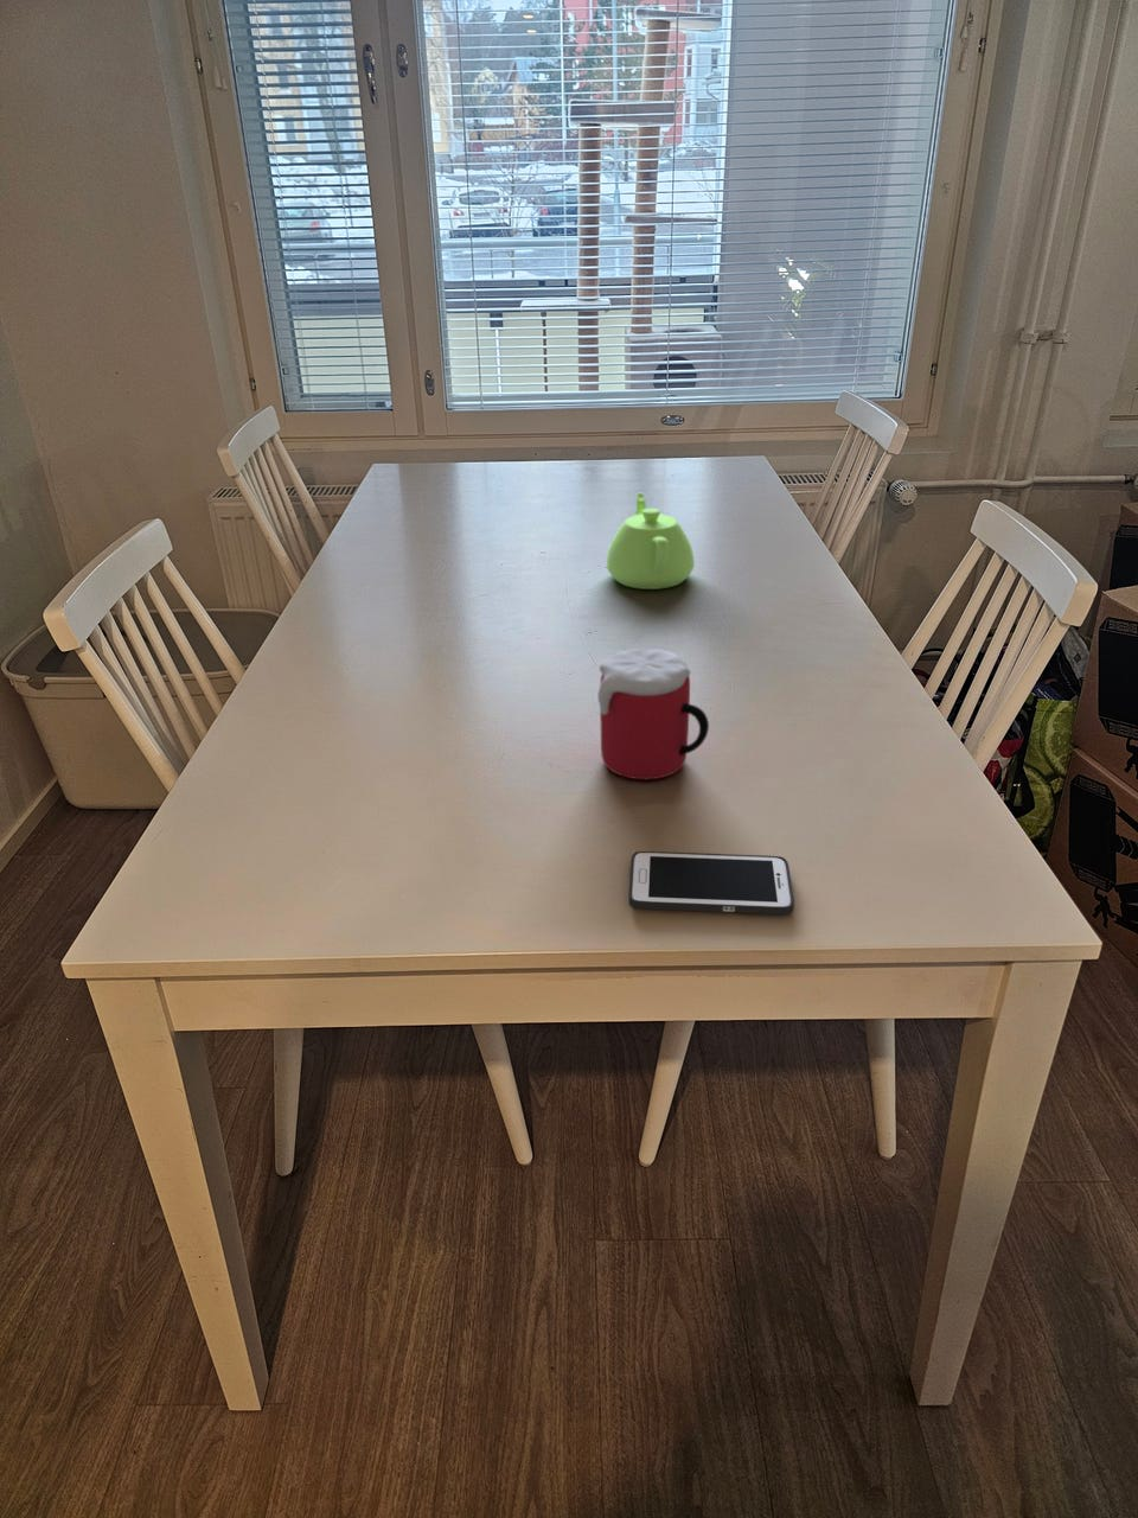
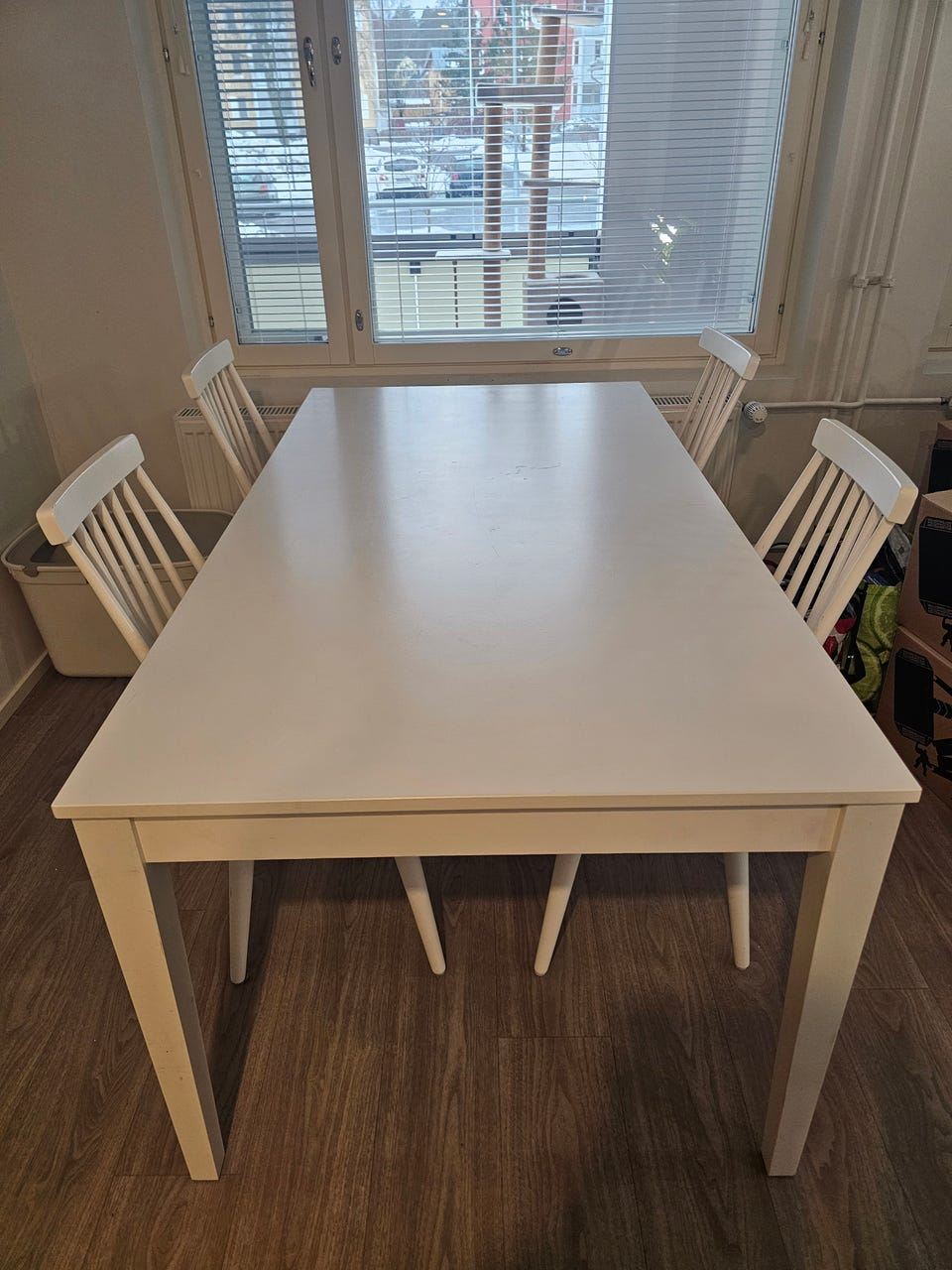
- mug [596,648,710,781]
- cell phone [628,850,795,916]
- teapot [606,492,696,590]
